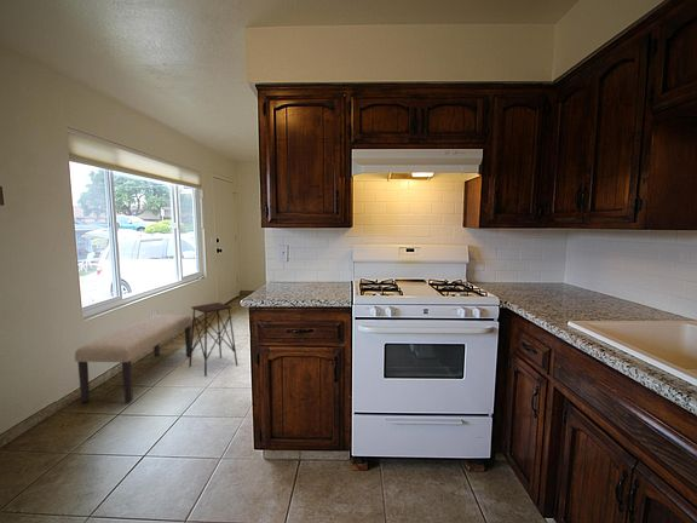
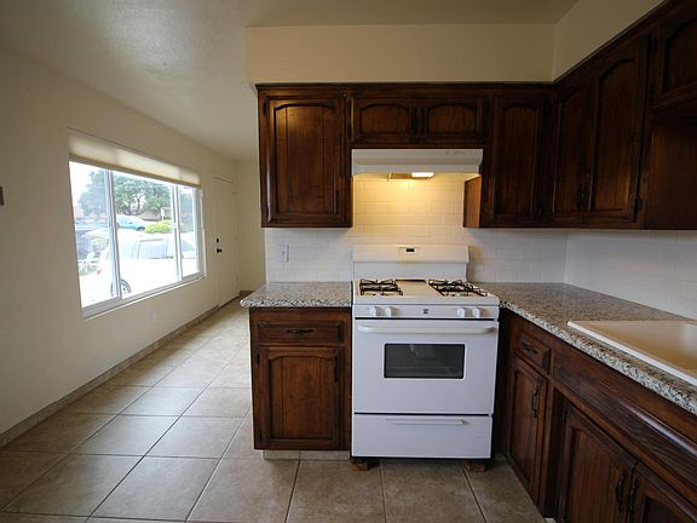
- bench [74,314,192,404]
- side table [188,301,238,378]
